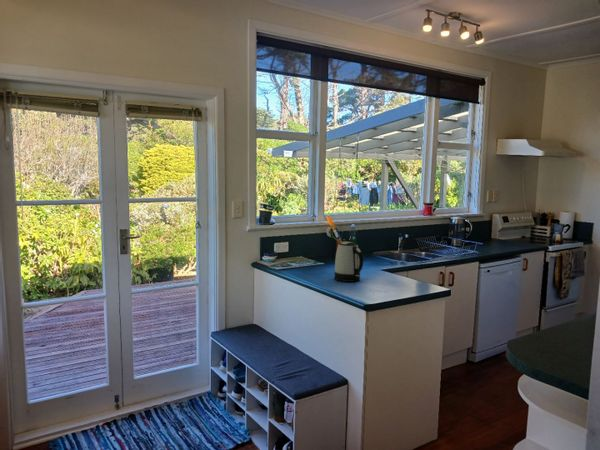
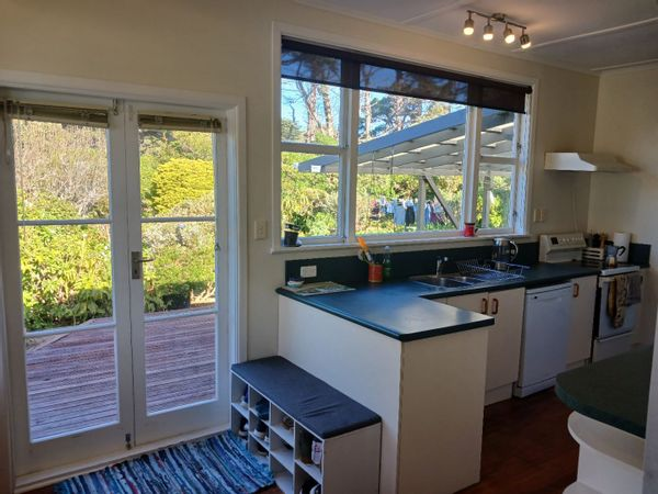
- kettle [333,241,364,283]
